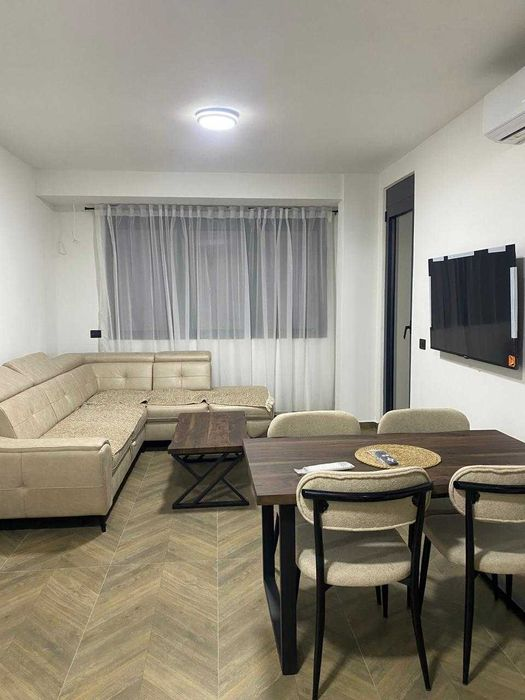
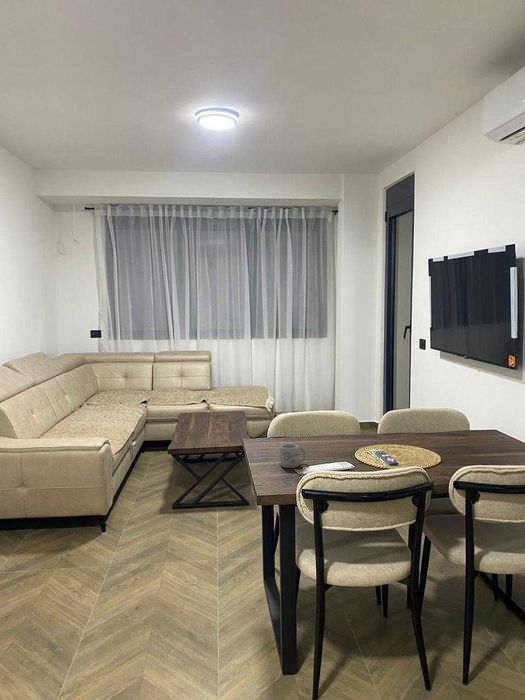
+ mug [279,443,307,469]
